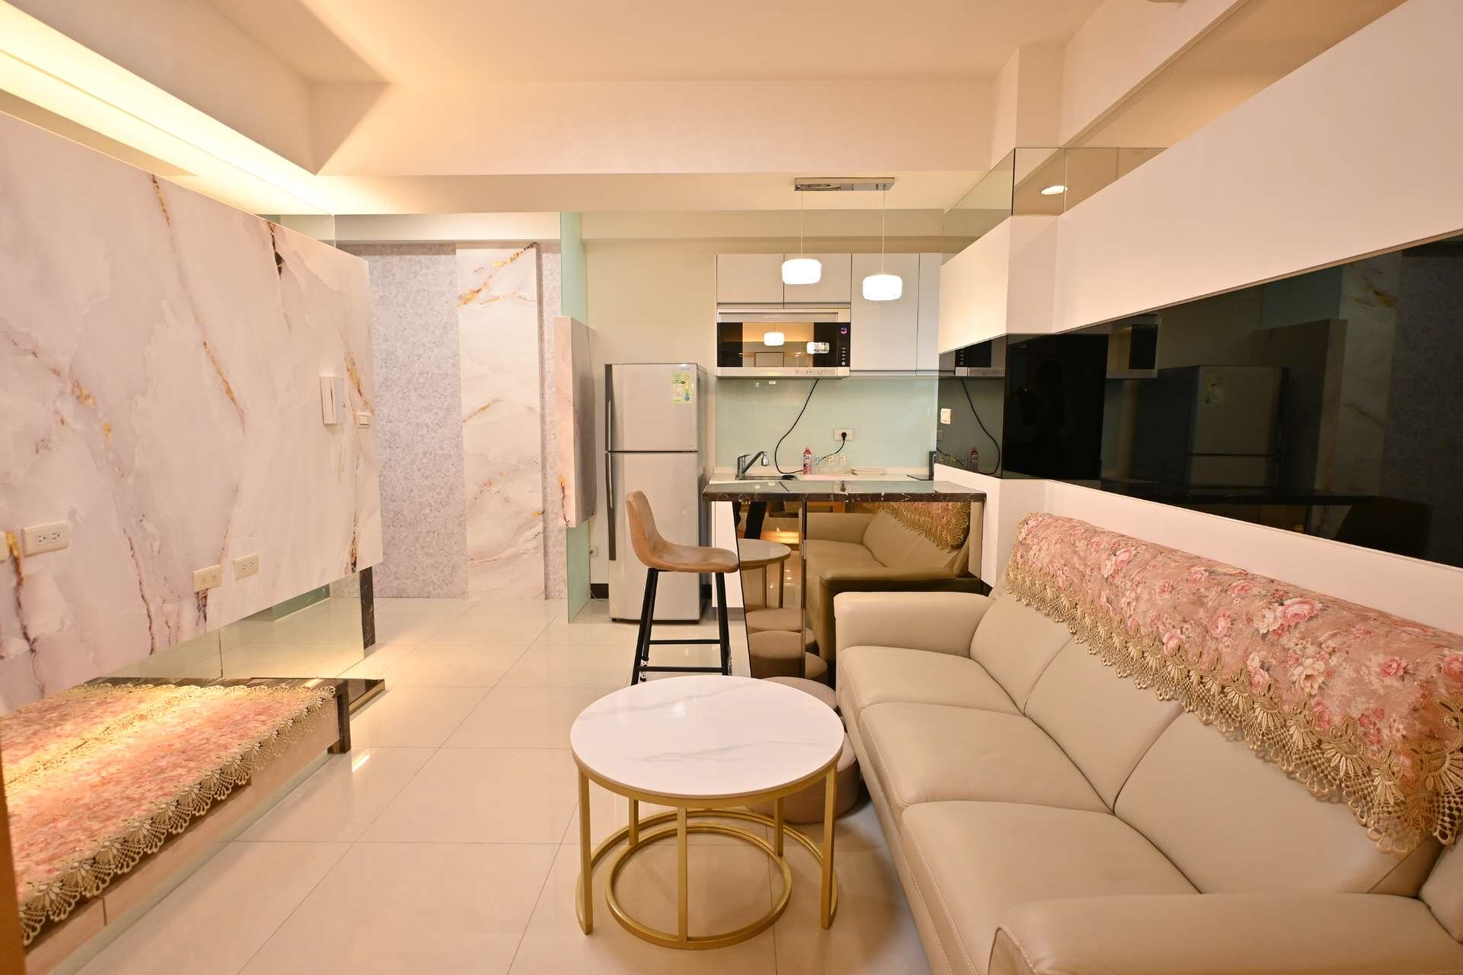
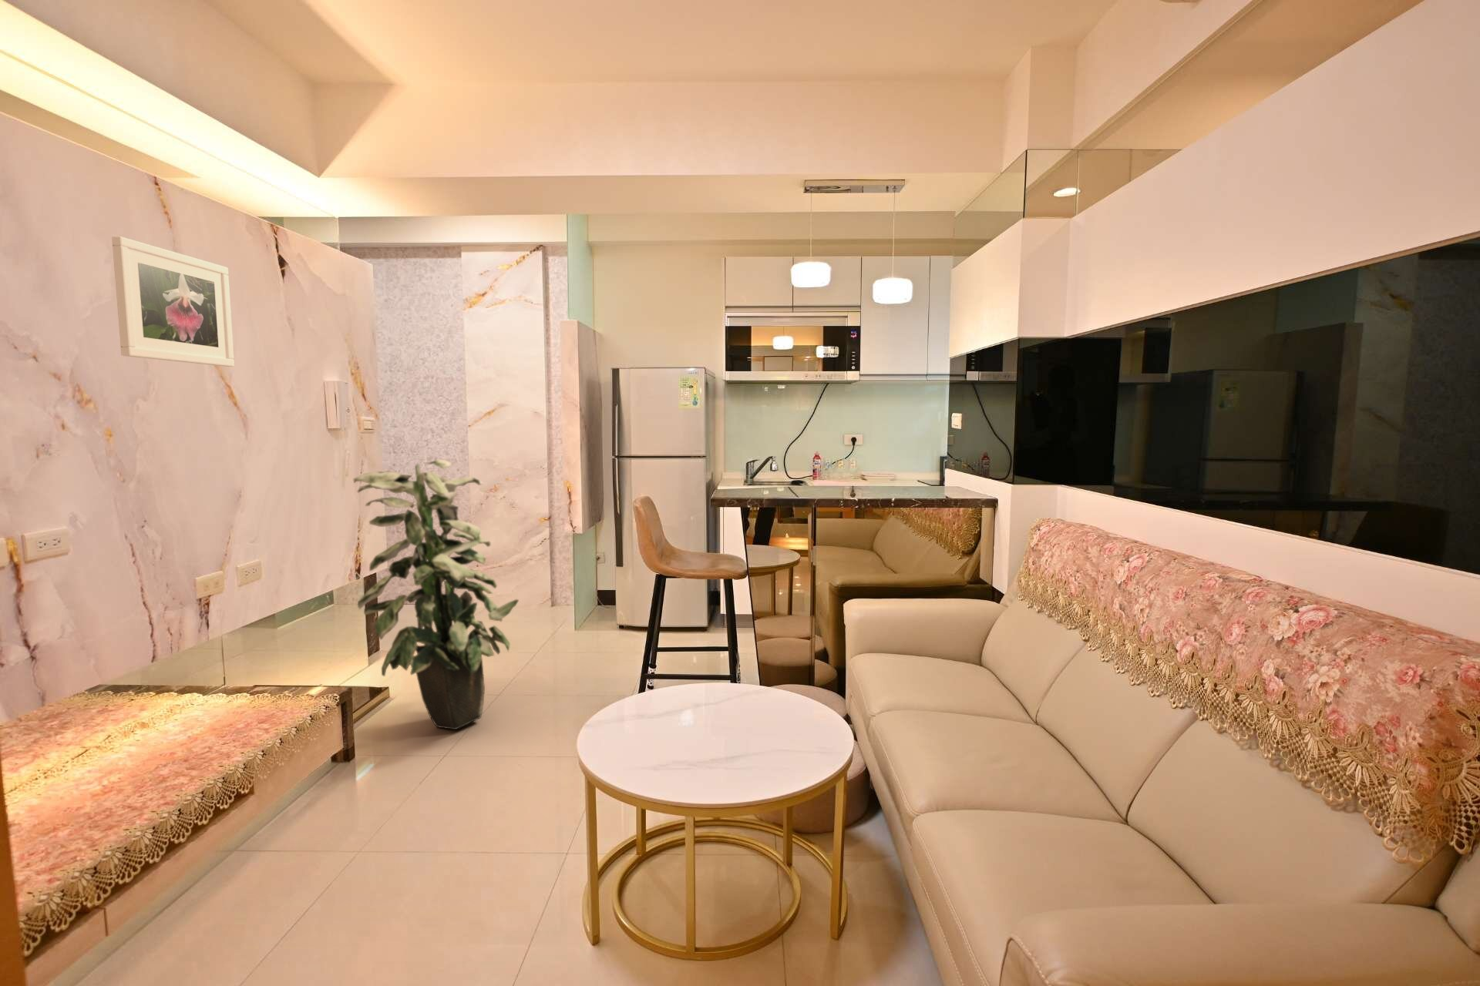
+ indoor plant [353,458,520,731]
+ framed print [111,235,236,368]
